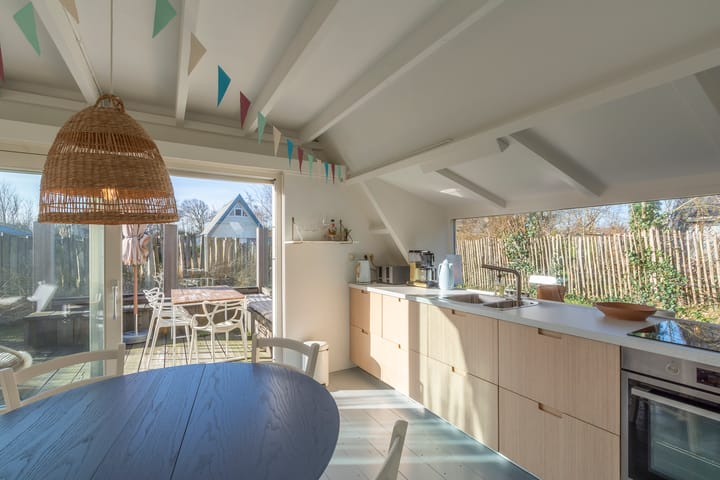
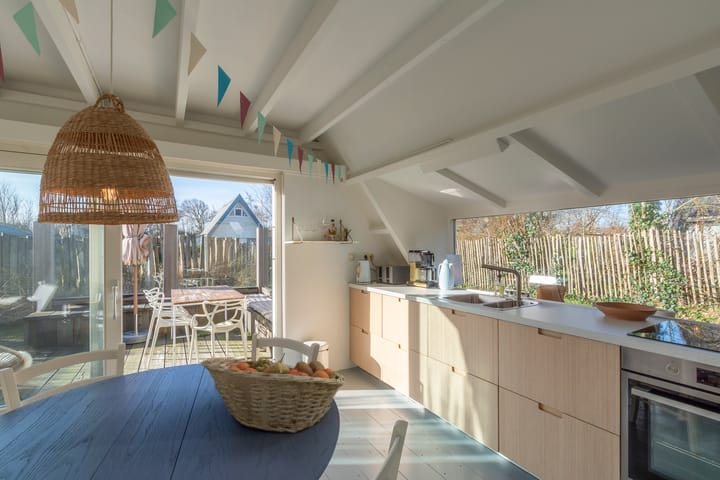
+ fruit basket [200,352,346,434]
